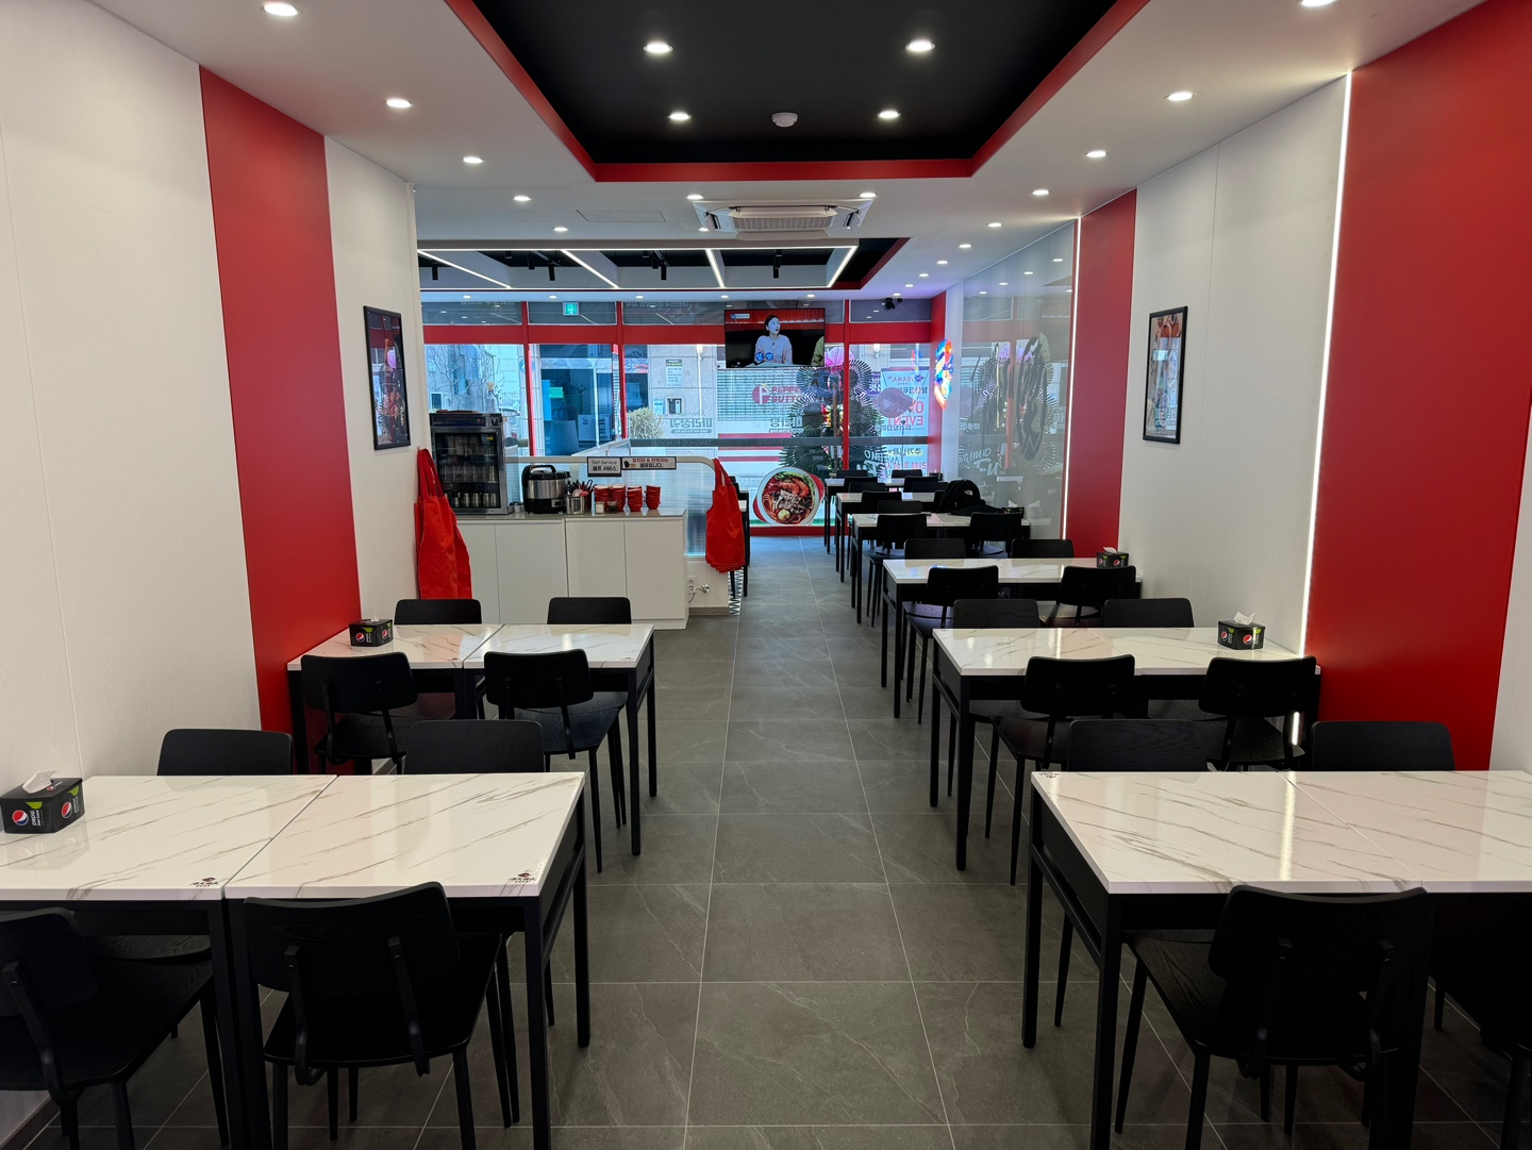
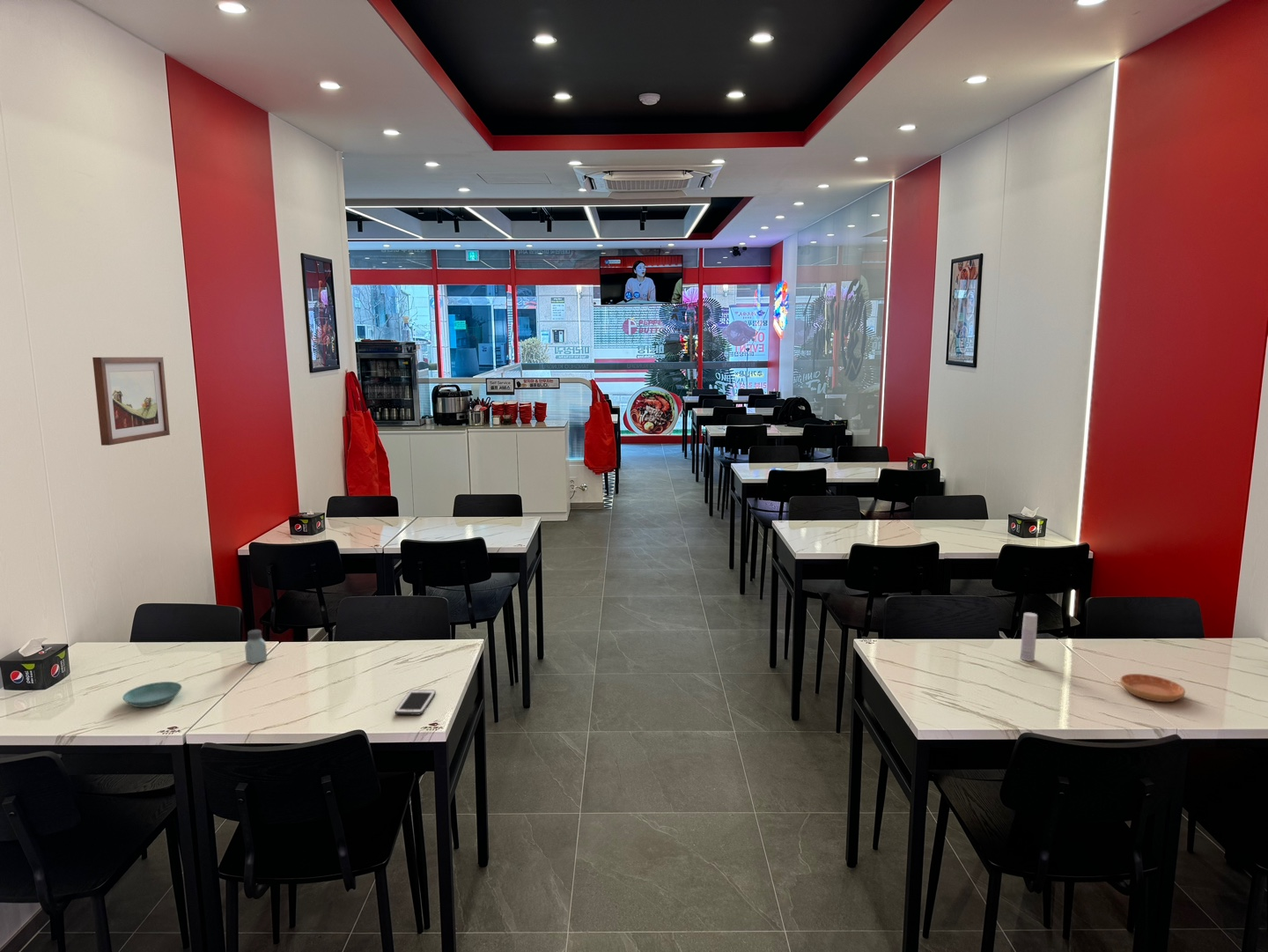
+ saucer [1119,673,1186,703]
+ cell phone [394,689,437,716]
+ bottle [1020,612,1038,662]
+ saucer [122,681,183,708]
+ saltshaker [244,629,268,665]
+ wall art [92,357,171,446]
